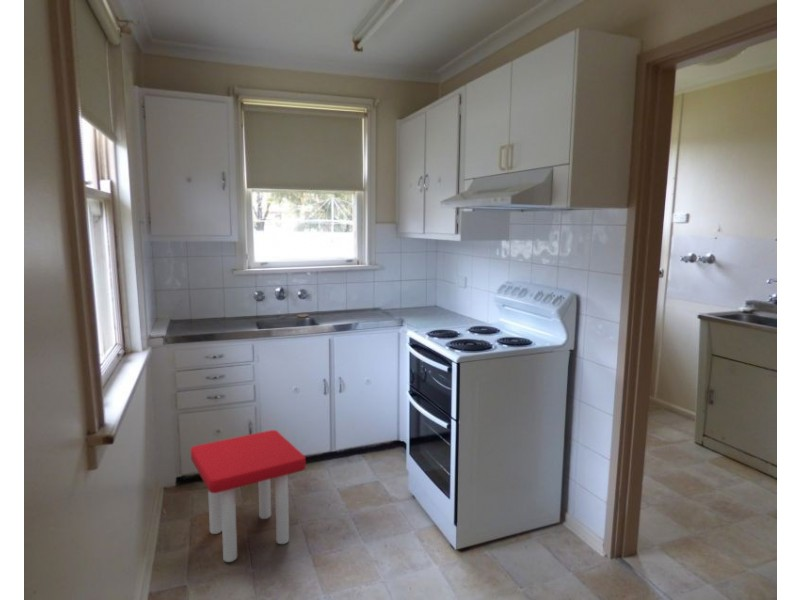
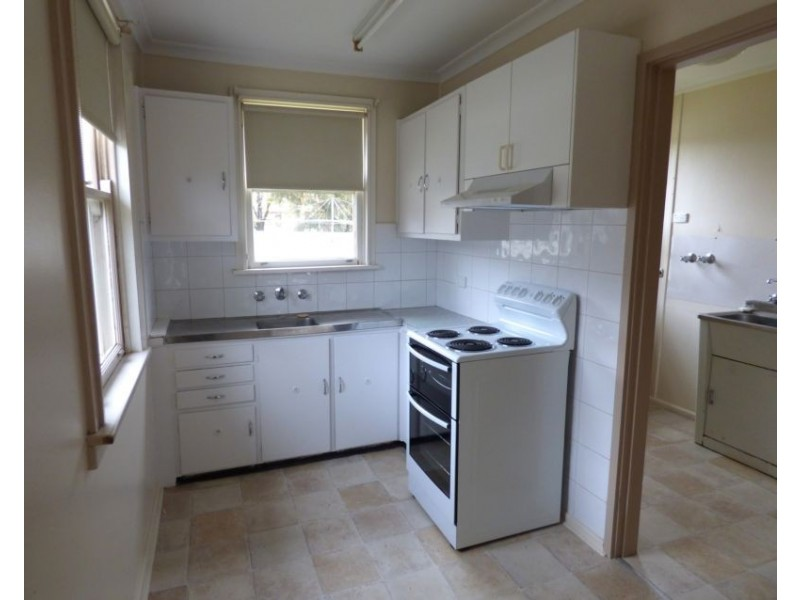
- stool [190,429,307,563]
